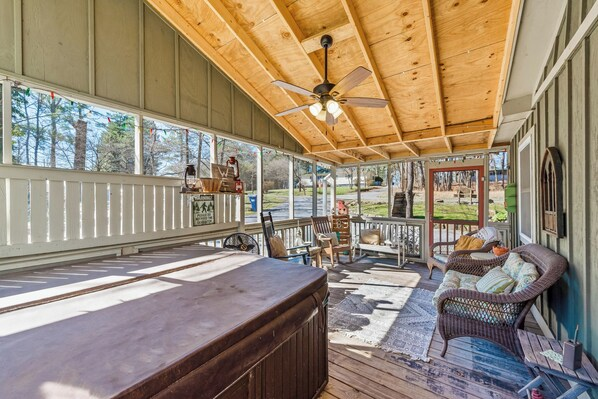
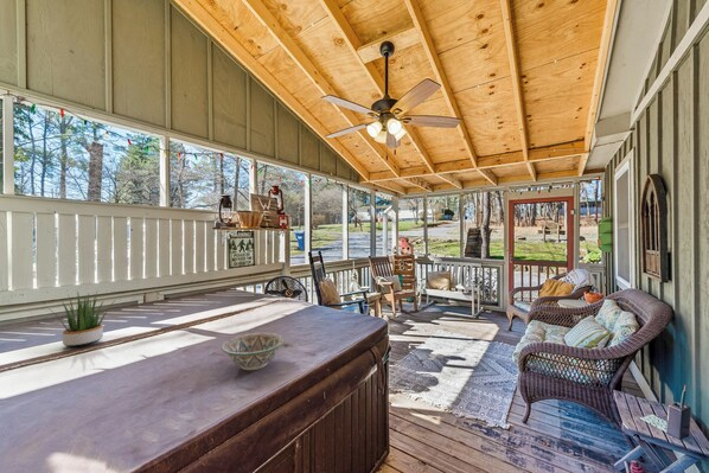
+ decorative bowl [221,332,286,371]
+ potted plant [44,290,115,347]
